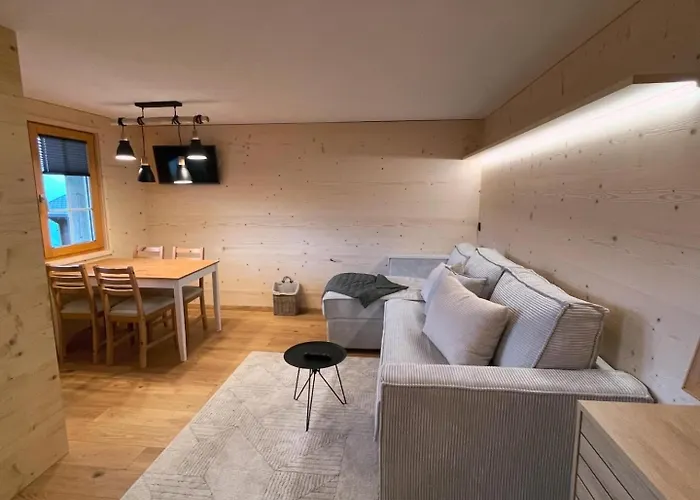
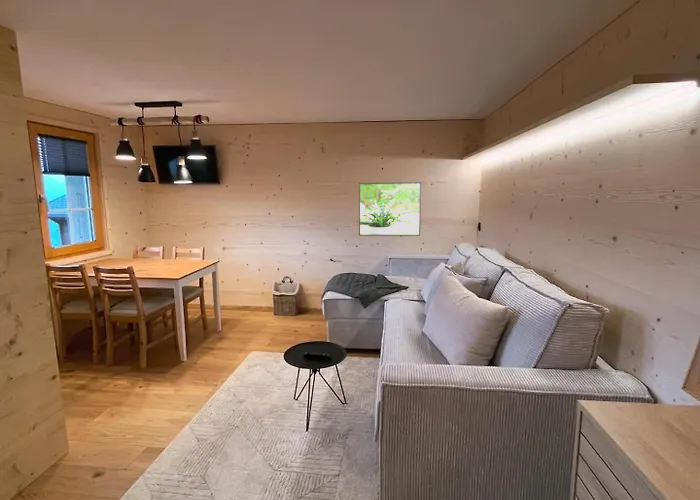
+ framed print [358,181,422,237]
